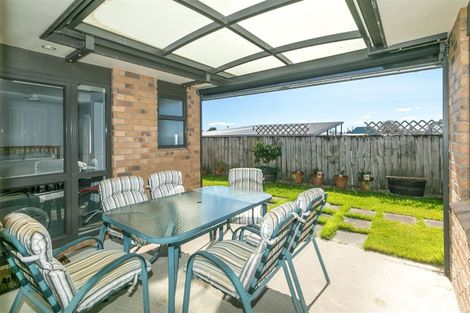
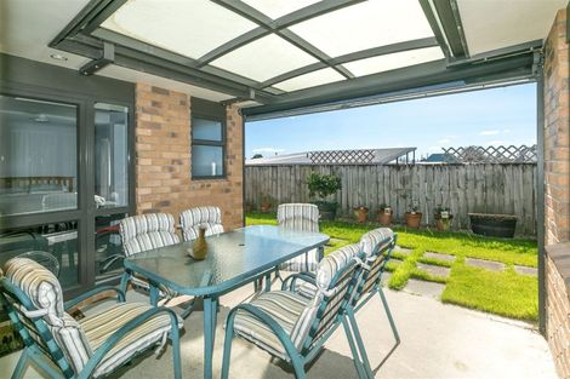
+ vase [186,224,210,260]
